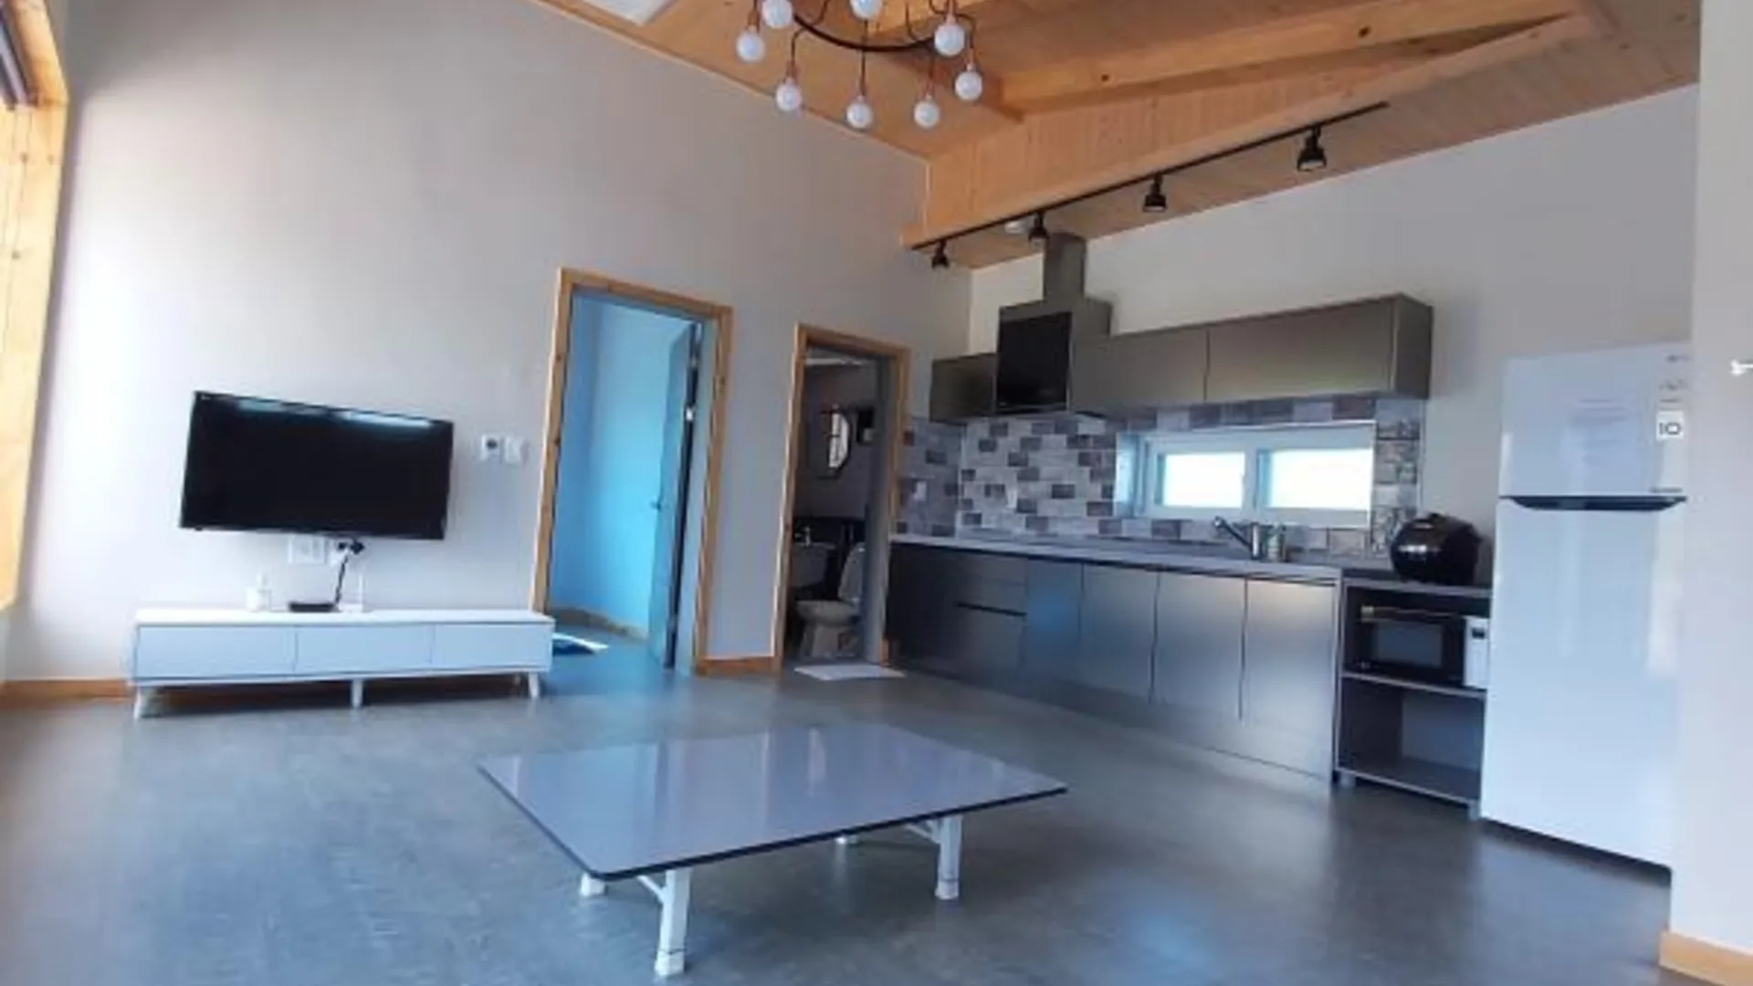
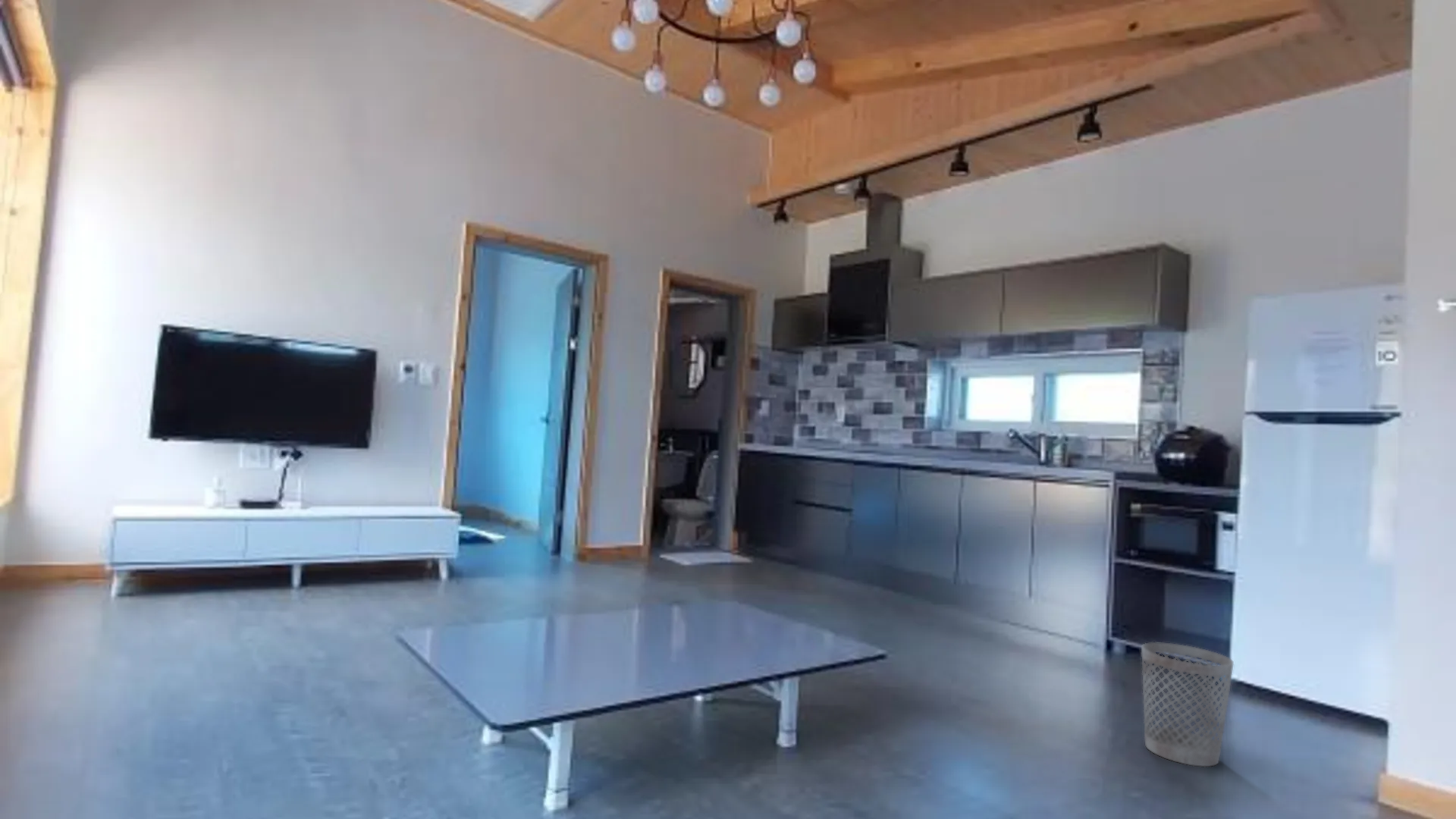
+ wastebasket [1141,642,1235,767]
